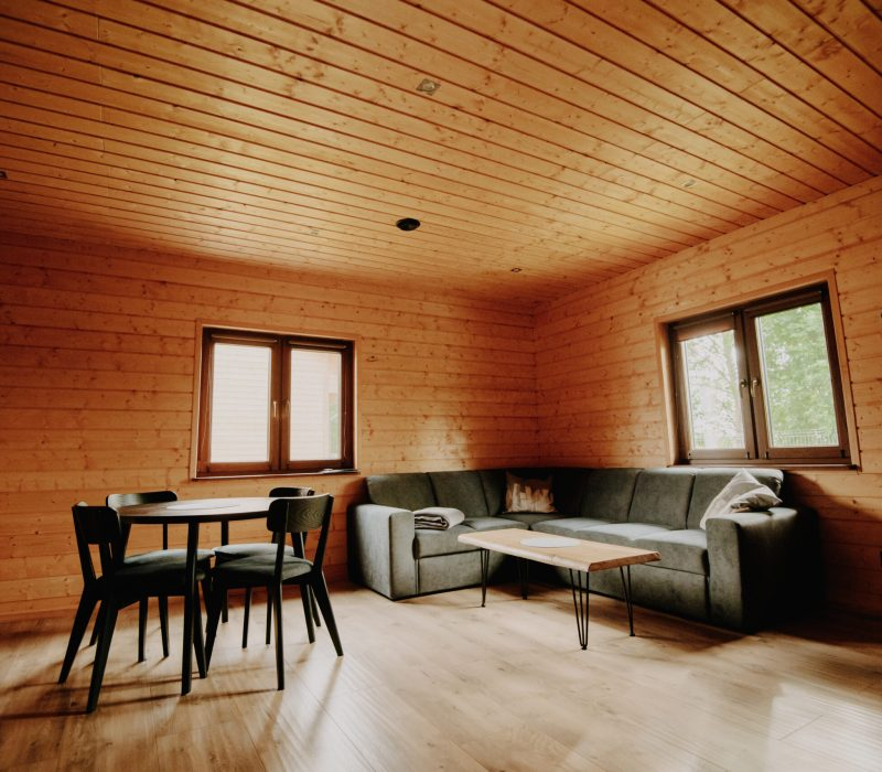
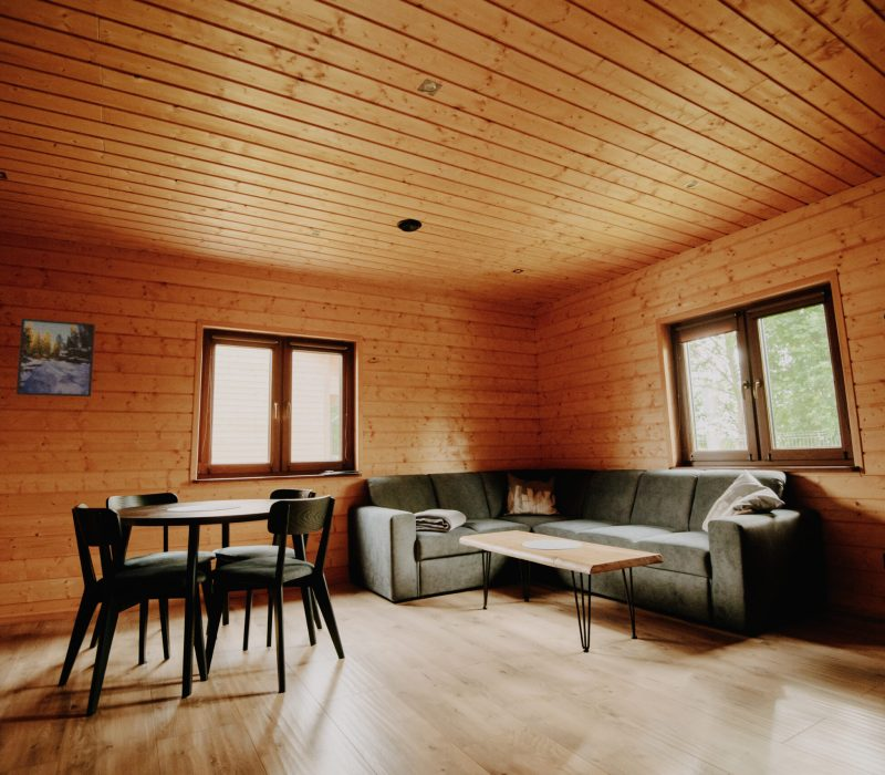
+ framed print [15,318,96,397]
